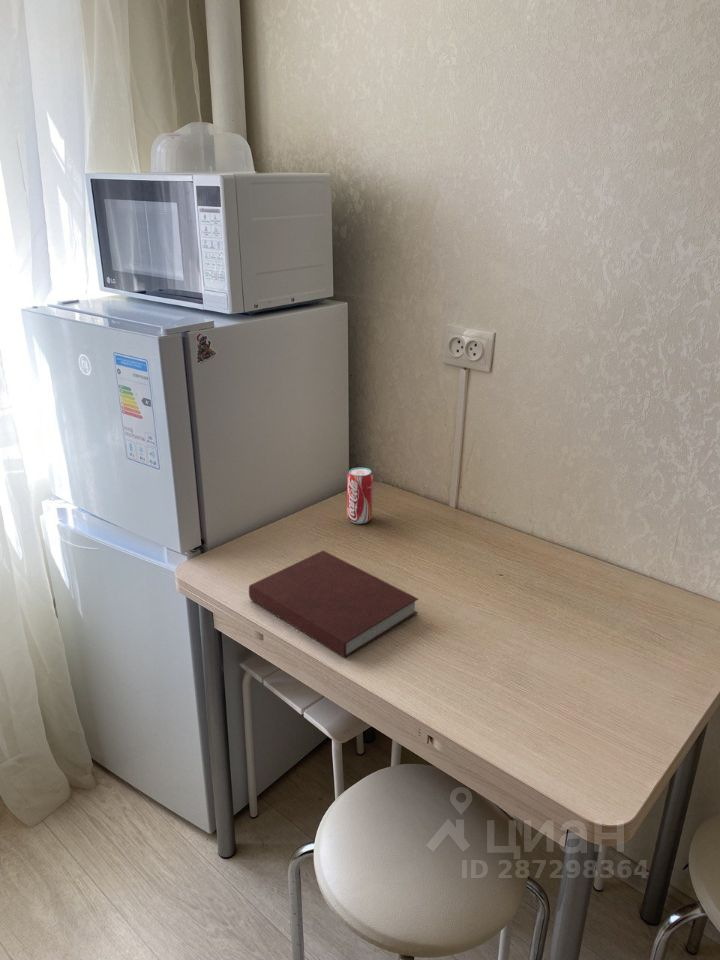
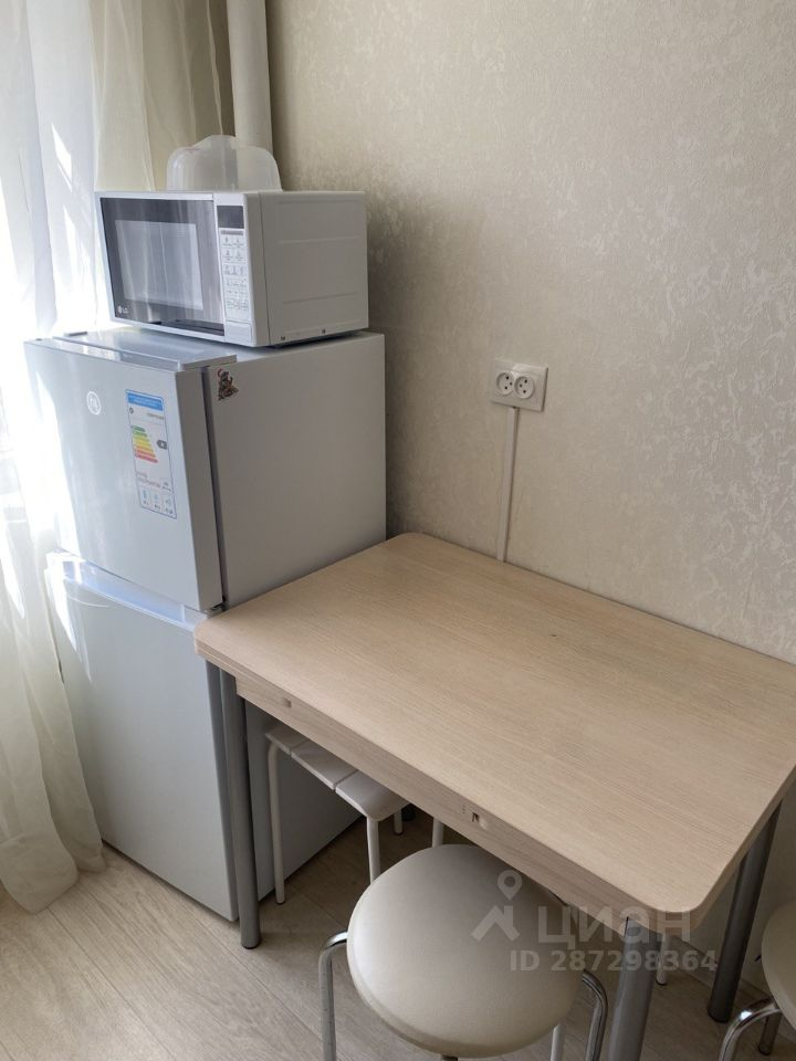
- notebook [248,550,419,659]
- beverage can [346,466,374,525]
